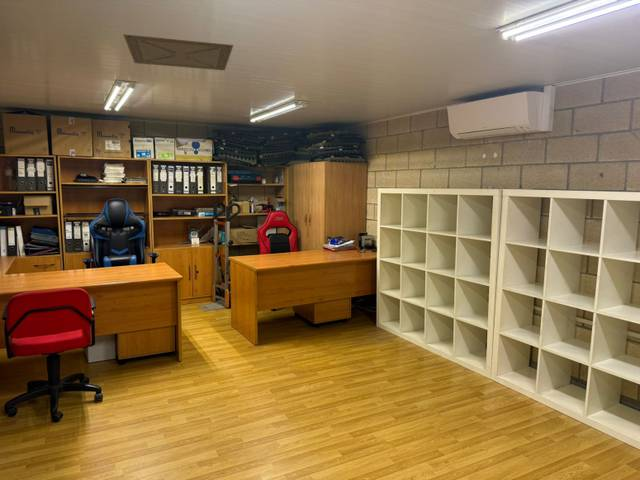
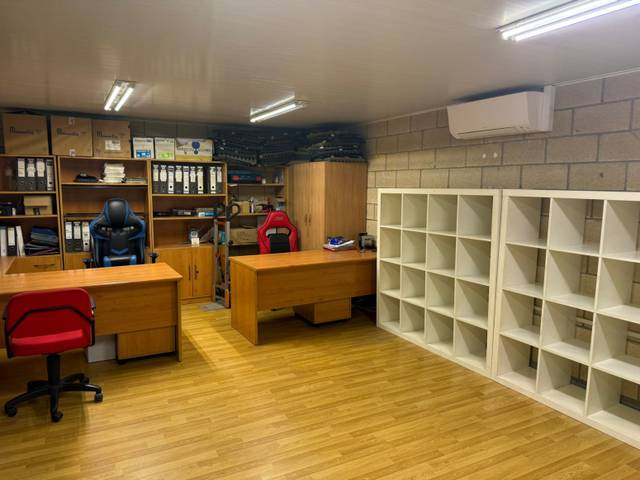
- ceiling vent [122,33,234,71]
